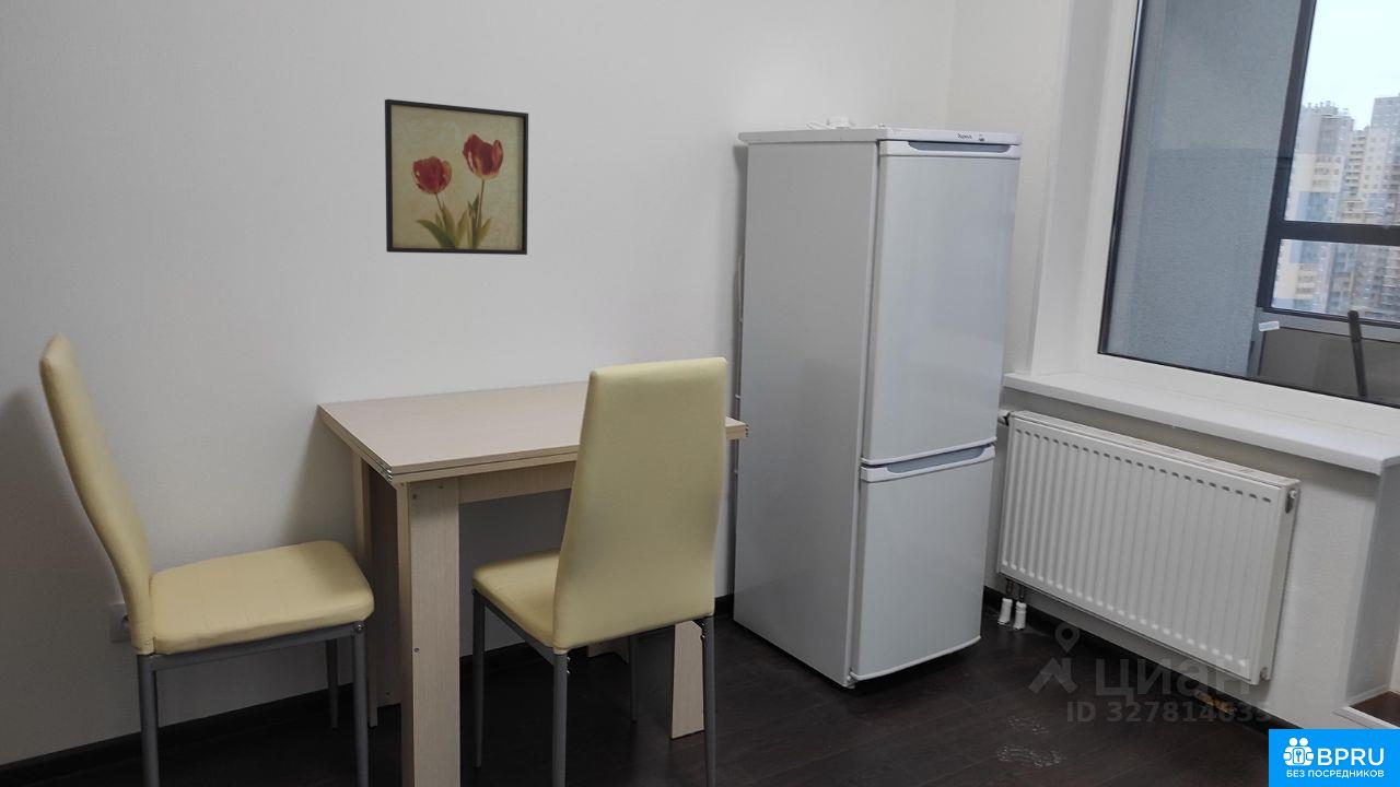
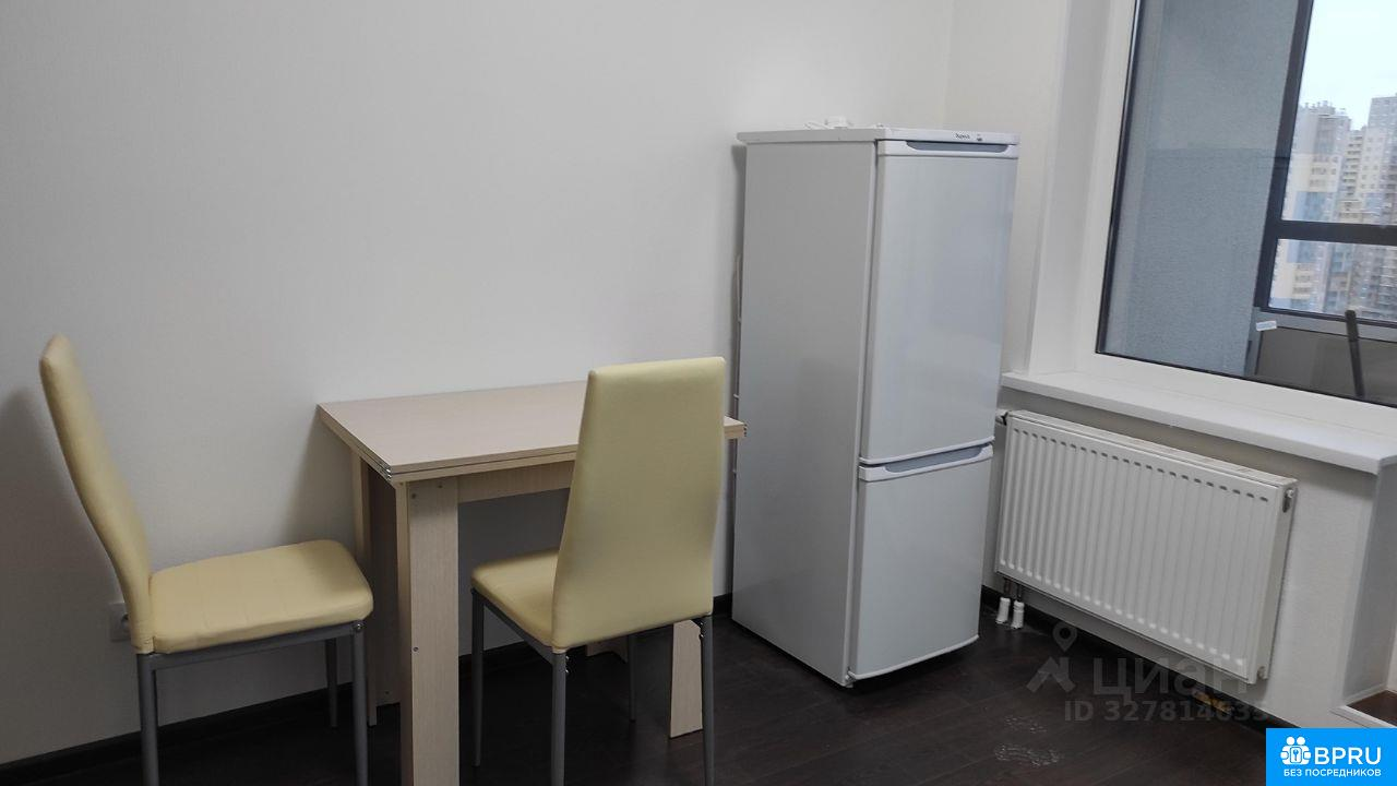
- wall art [384,98,529,256]
